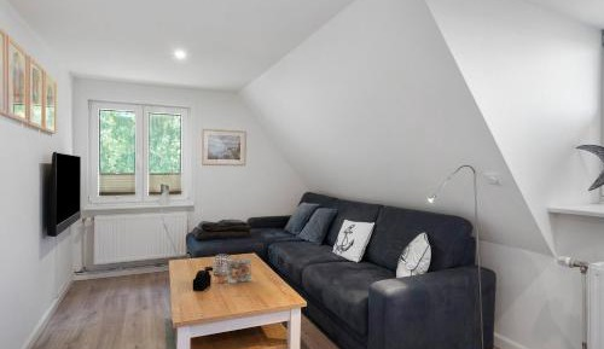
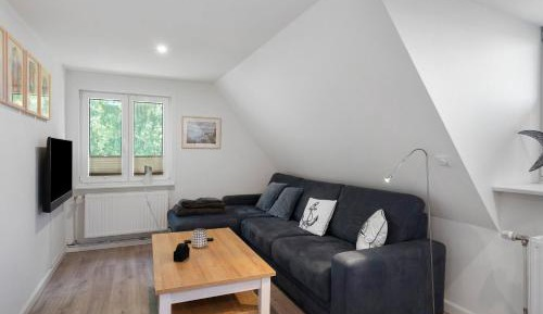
- book [213,257,252,285]
